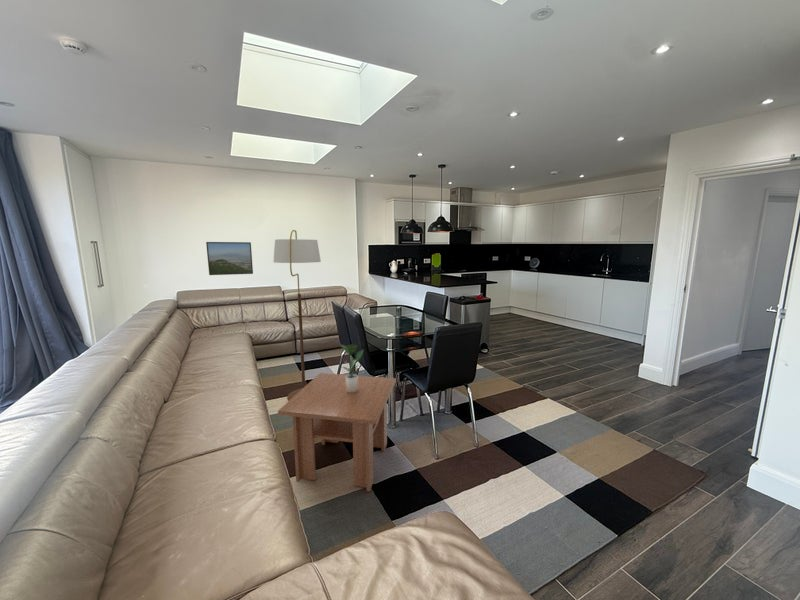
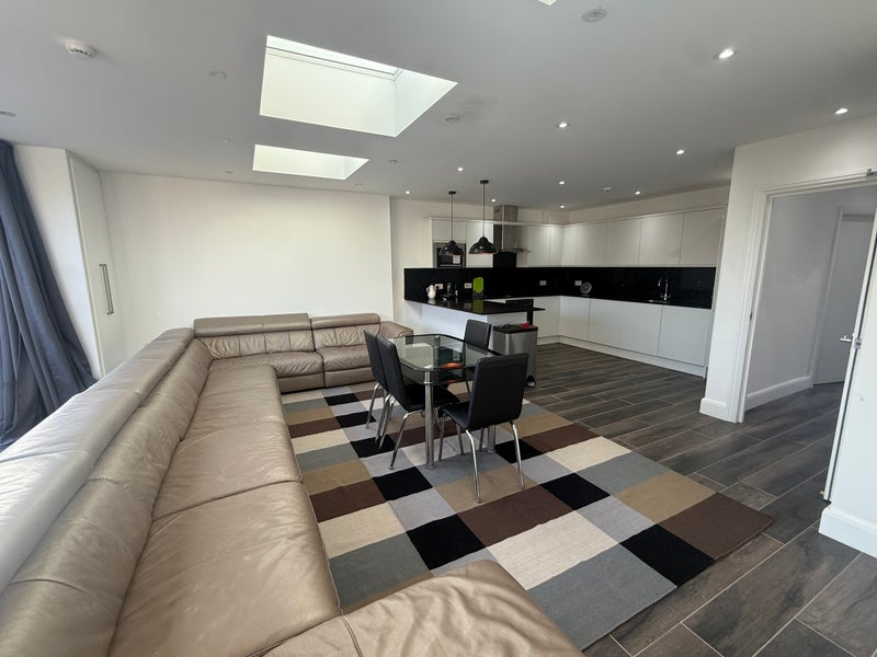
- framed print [205,241,254,276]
- floor lamp [272,229,322,401]
- coffee table [277,372,397,493]
- potted plant [339,343,365,393]
